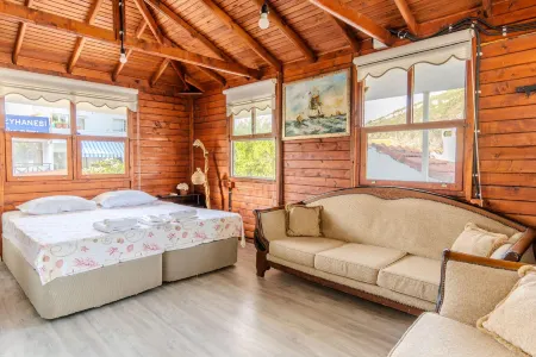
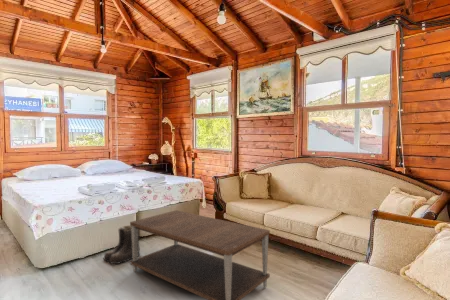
+ boots [102,225,141,265]
+ coffee table [129,209,271,300]
